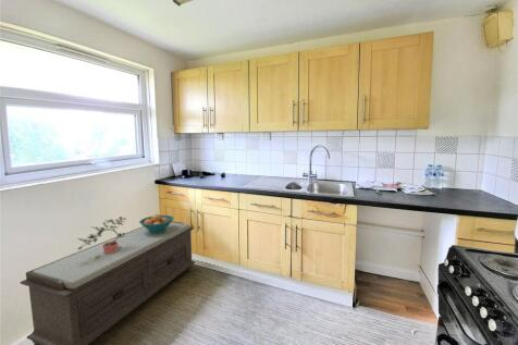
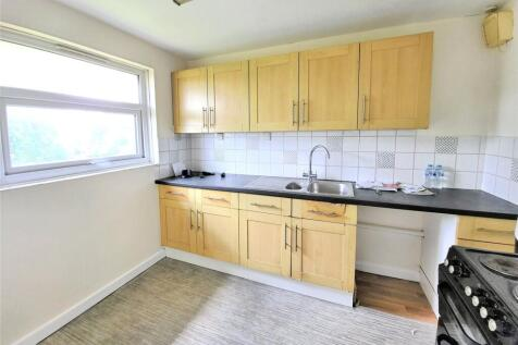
- bench [20,220,196,345]
- potted plant [77,215,127,259]
- fruit bowl [138,213,175,234]
